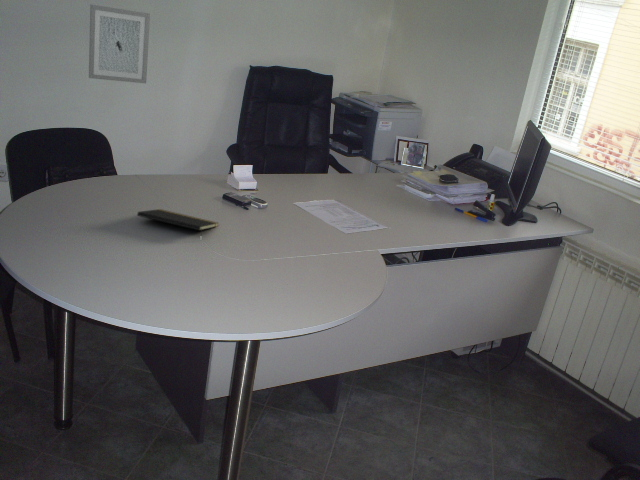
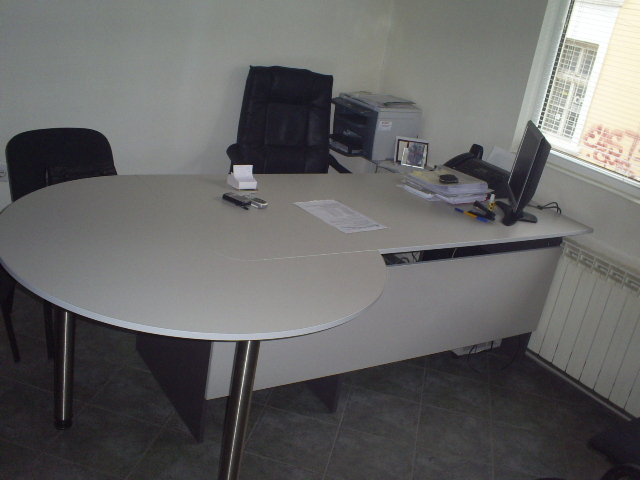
- wall art [88,3,151,84]
- notepad [136,208,218,235]
